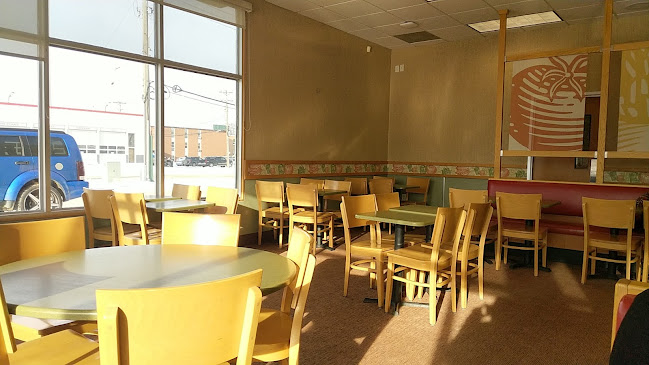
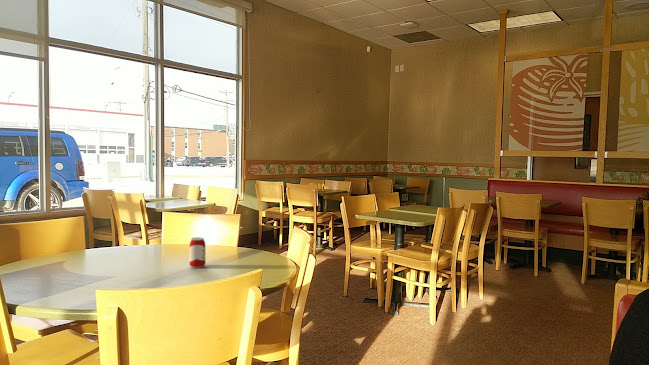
+ beverage can [189,236,207,269]
